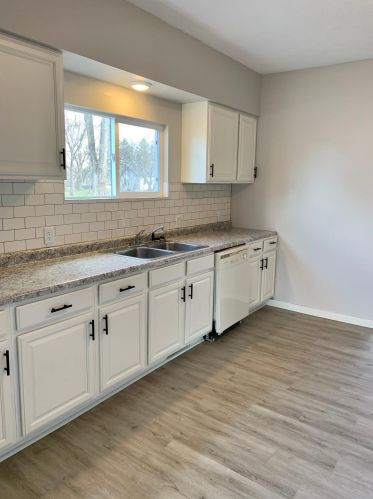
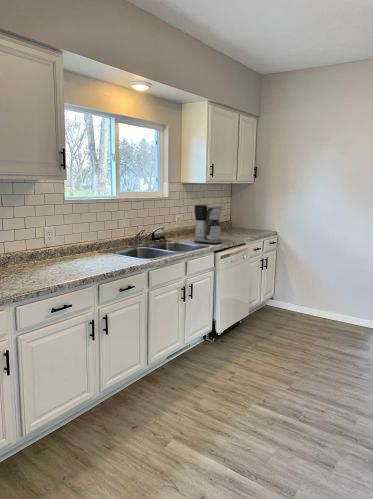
+ coffee maker [193,204,223,245]
